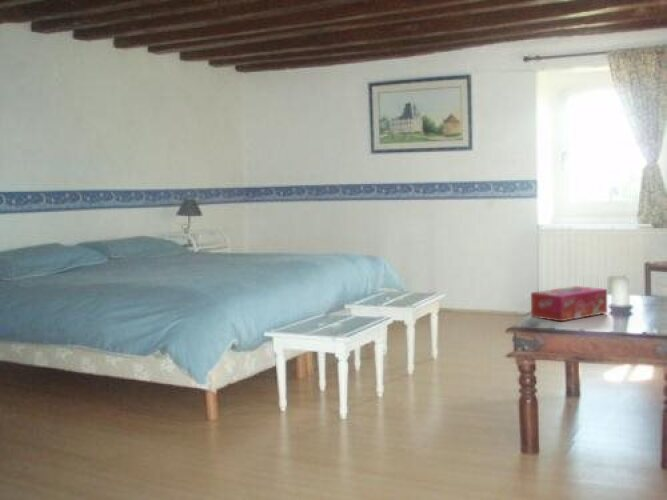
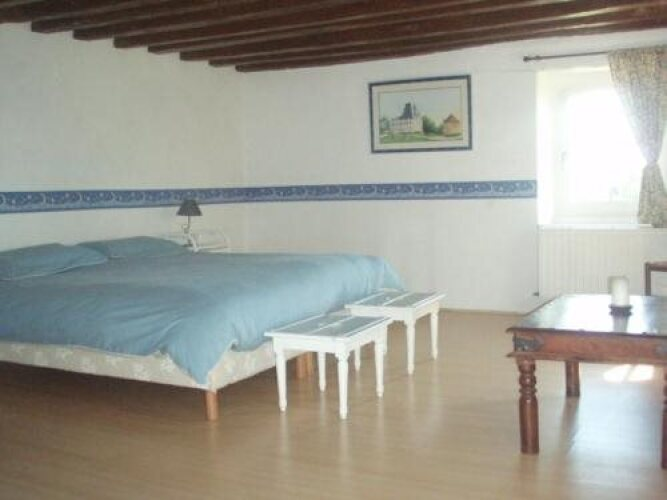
- tissue box [530,285,608,322]
